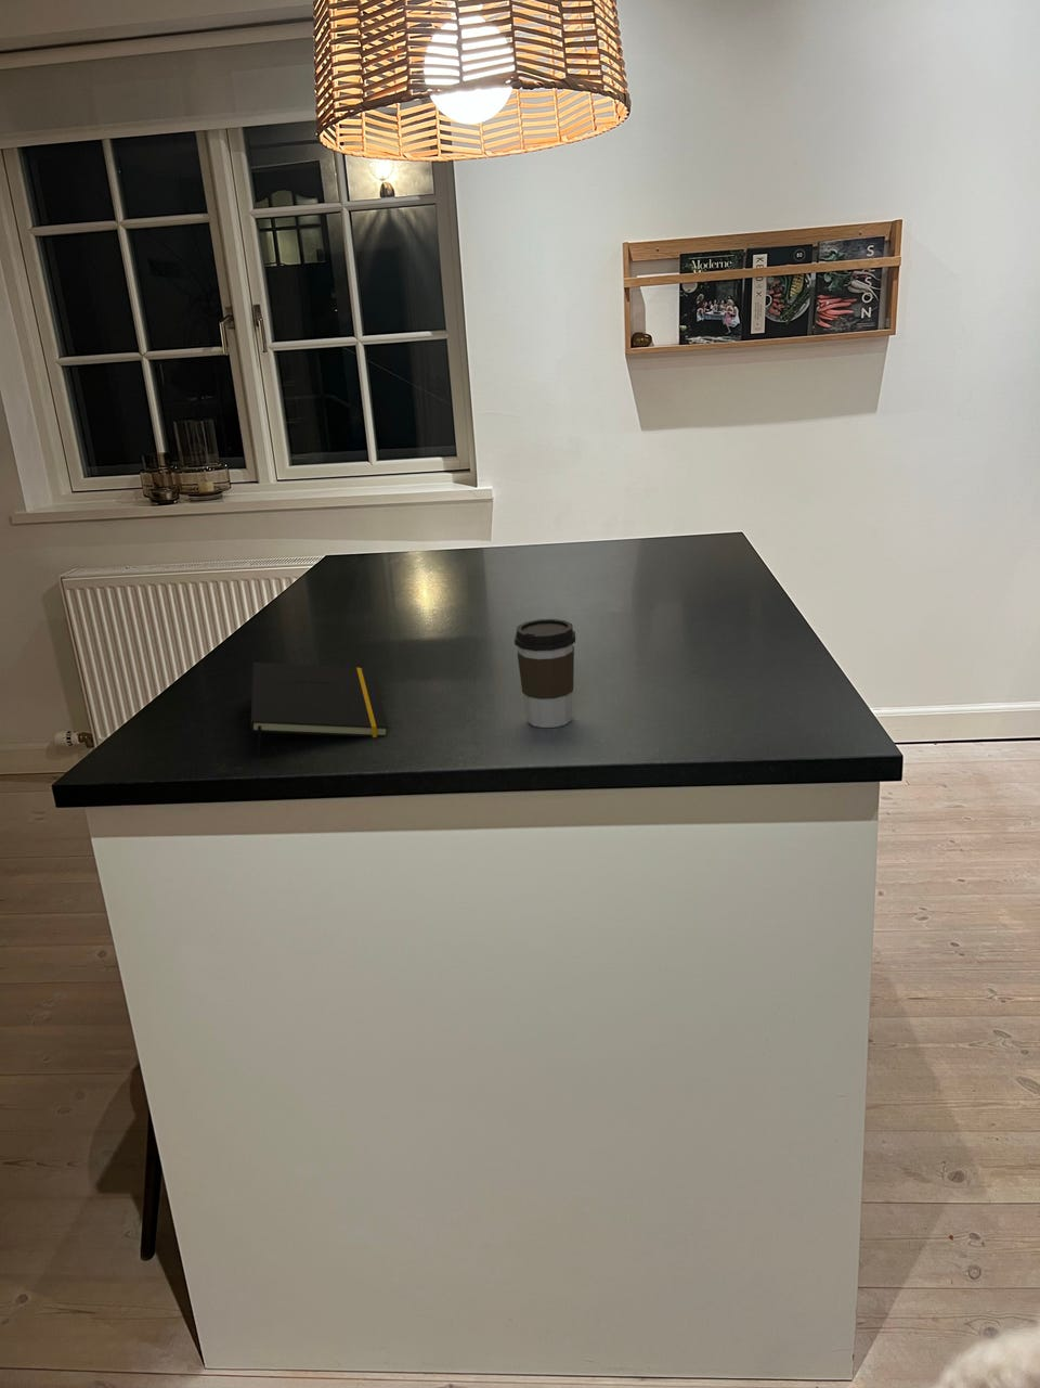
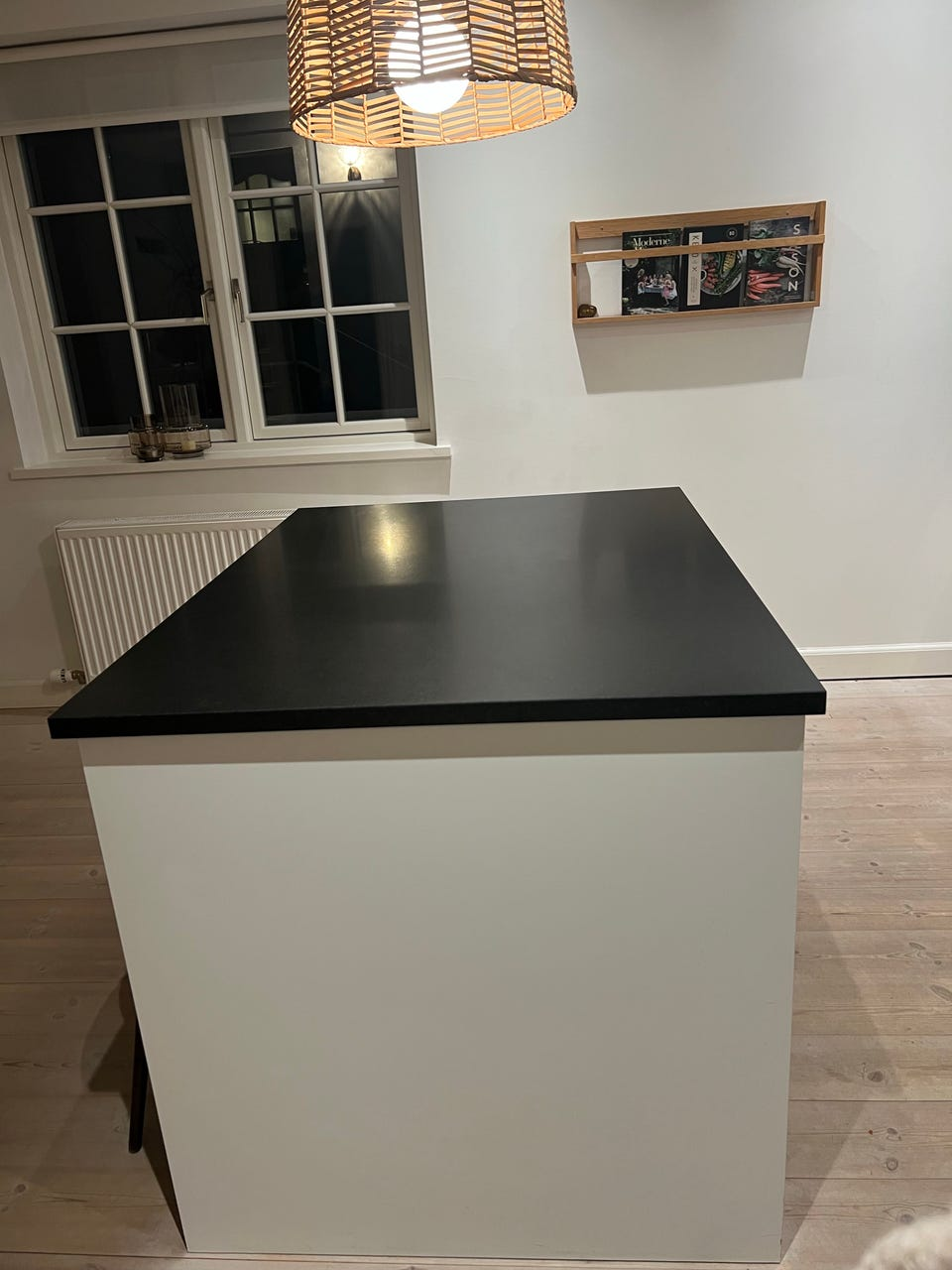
- notepad [250,661,389,757]
- coffee cup [513,619,577,729]
